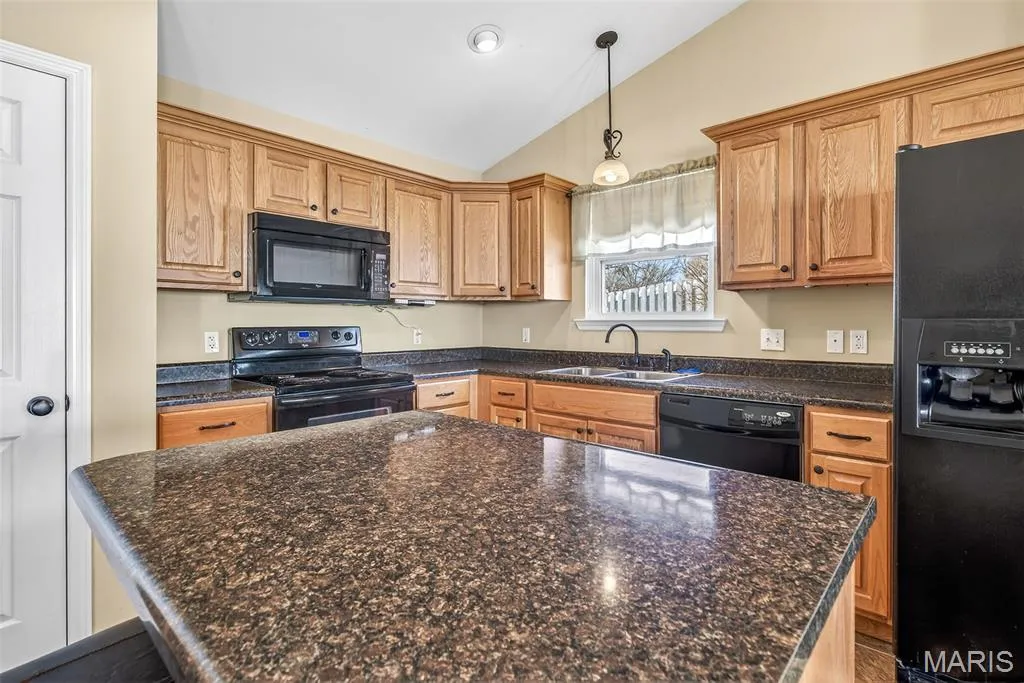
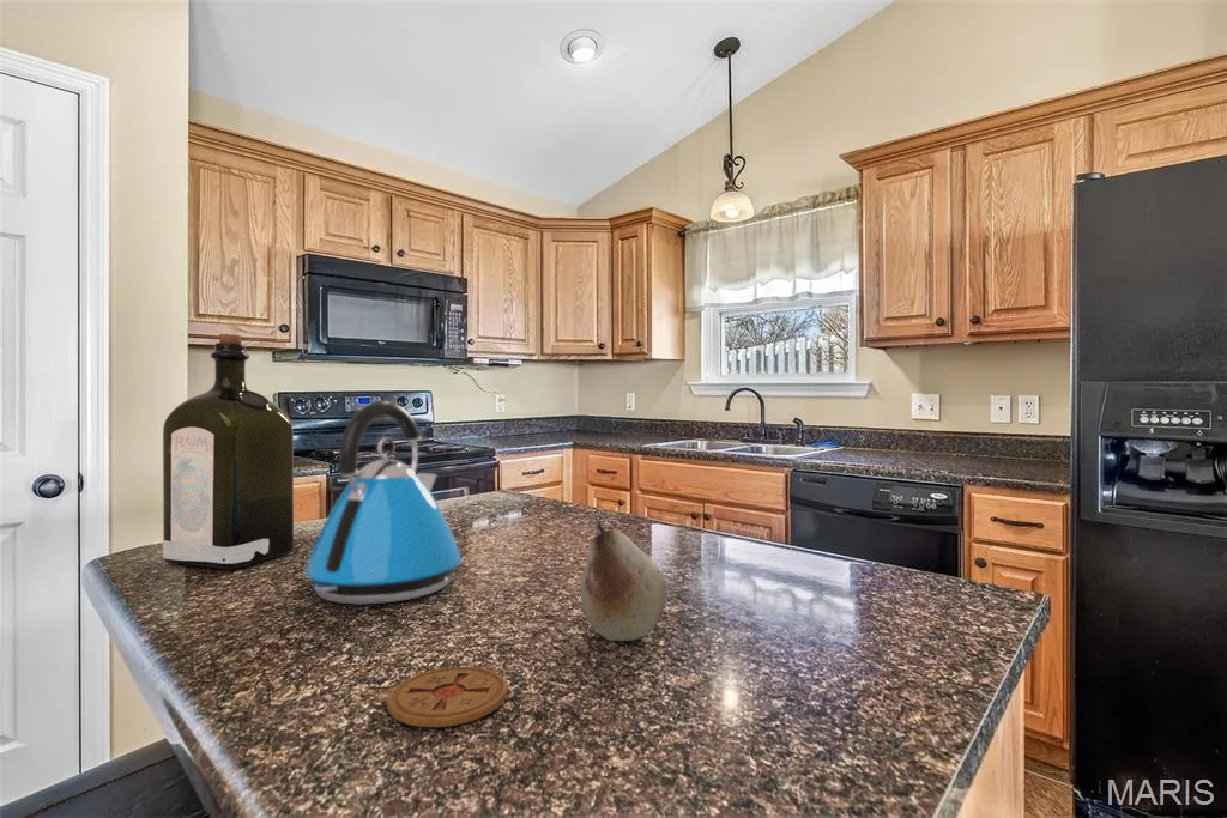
+ fruit [579,521,667,642]
+ coaster [386,666,508,728]
+ liquor [162,333,295,570]
+ kettle [303,400,463,606]
